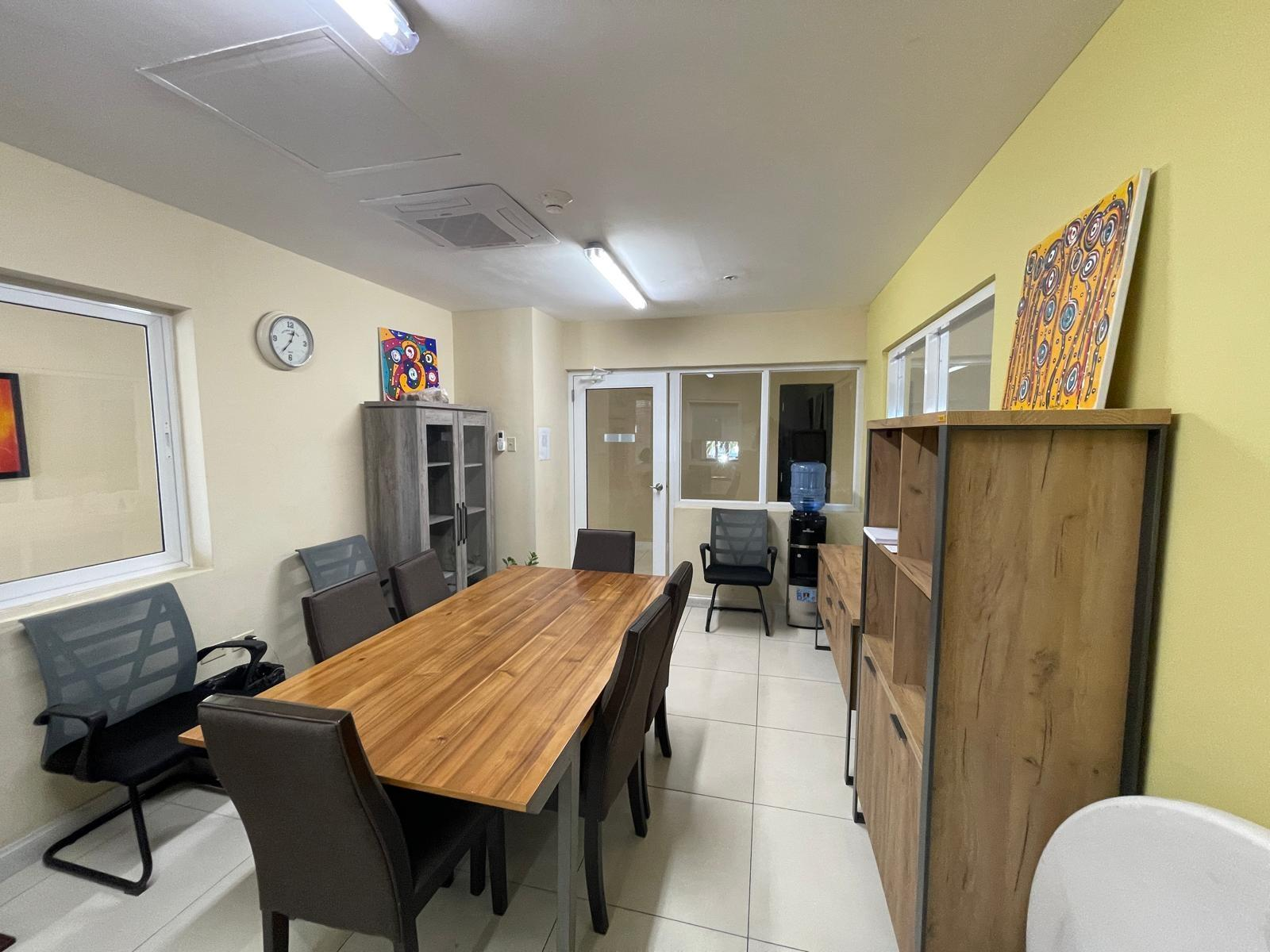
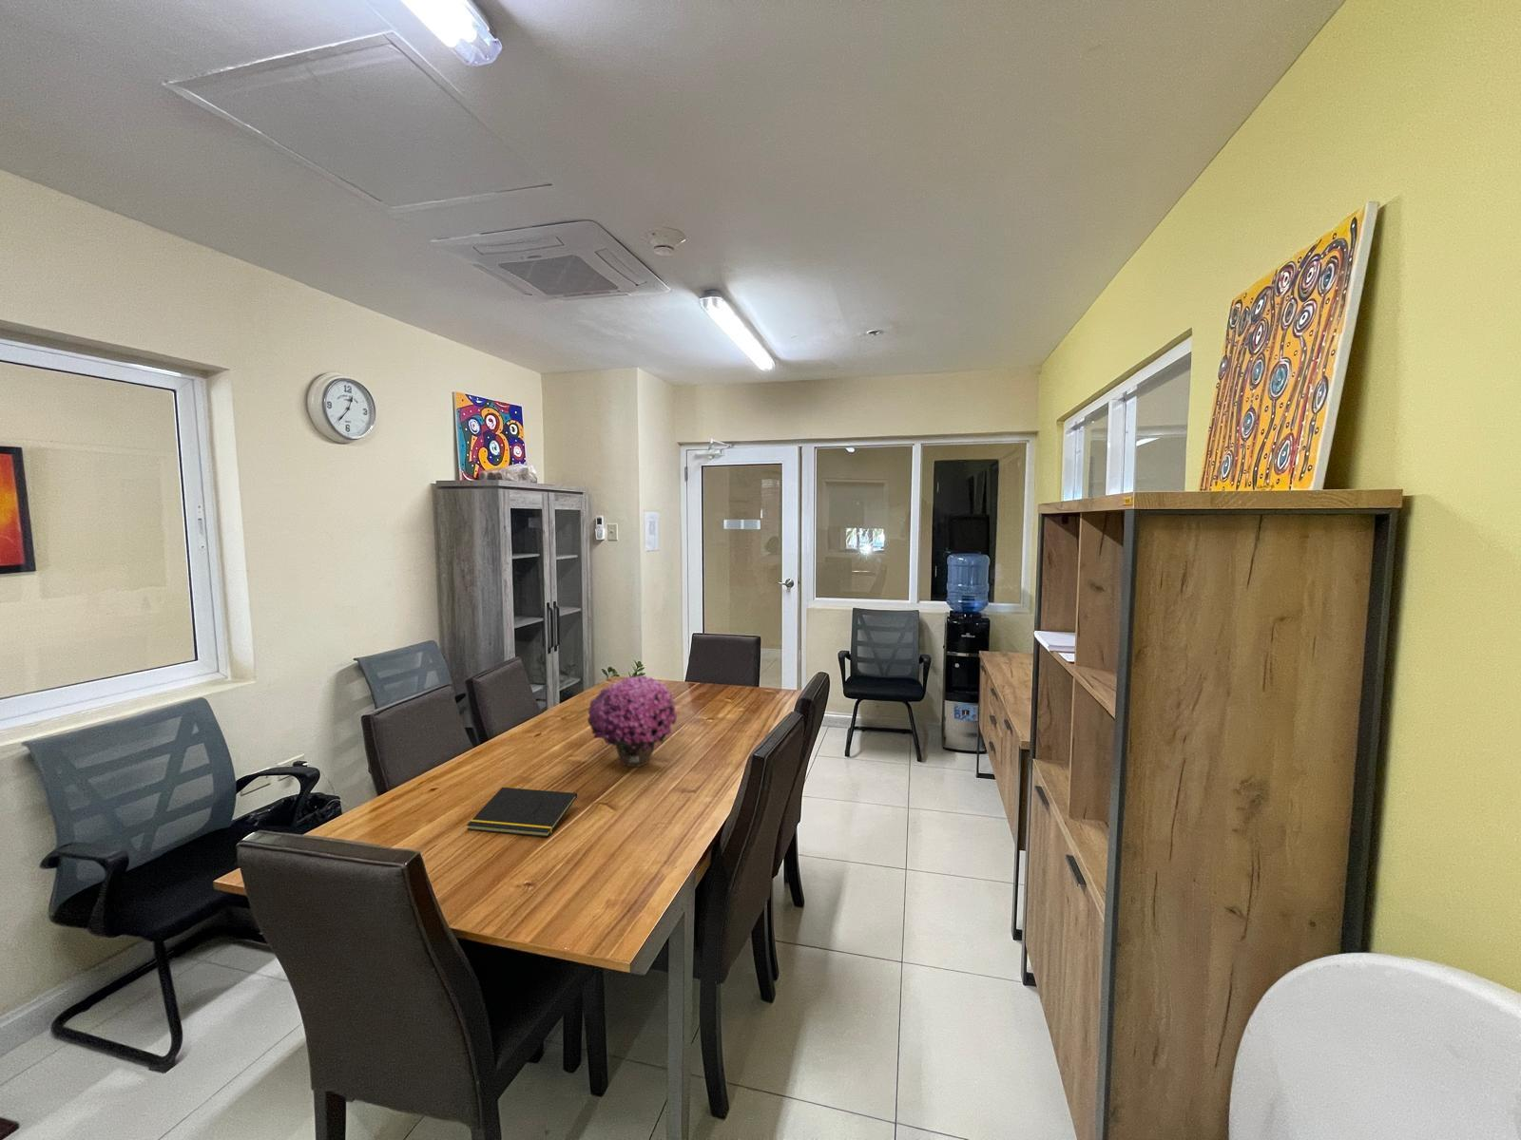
+ flower [587,674,678,769]
+ notepad [466,787,578,838]
